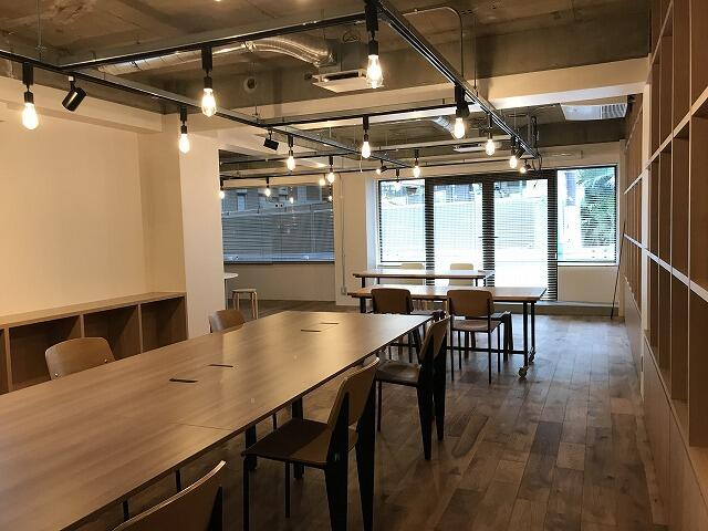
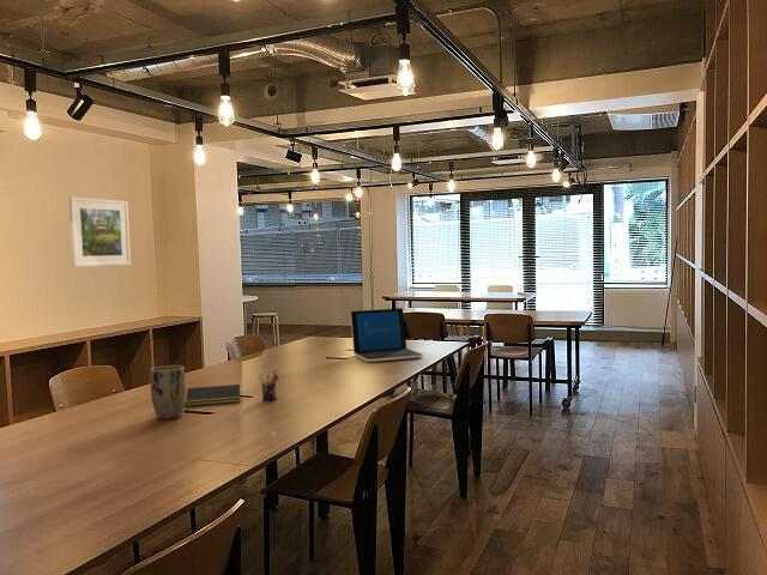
+ laptop [349,307,424,363]
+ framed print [68,195,132,268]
+ notepad [185,383,242,407]
+ plant pot [149,364,187,420]
+ pen holder [258,370,280,402]
